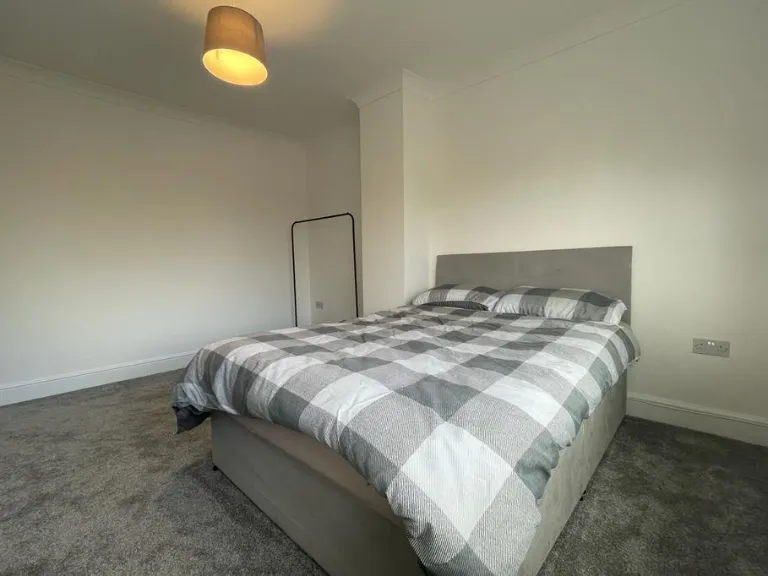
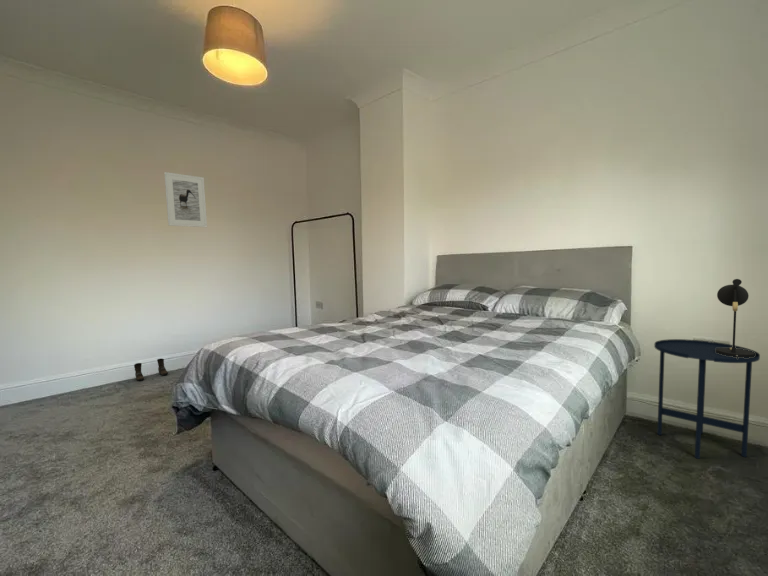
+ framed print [163,171,208,228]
+ side table [653,338,761,460]
+ boots [133,358,169,382]
+ table lamp [716,278,755,359]
